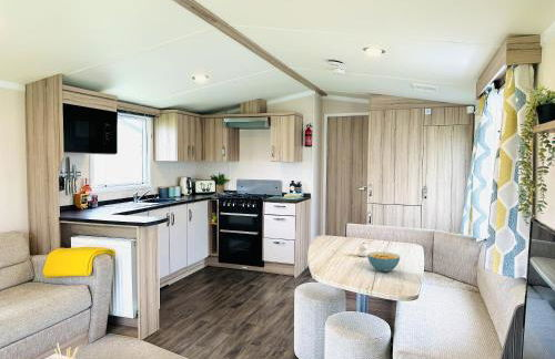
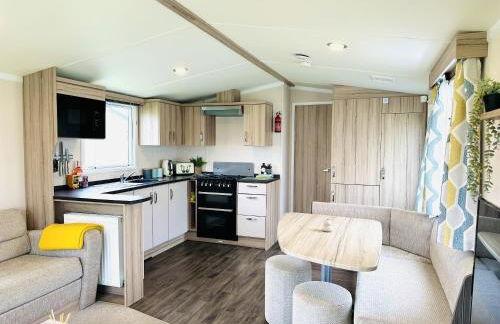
- cereal bowl [366,250,401,273]
